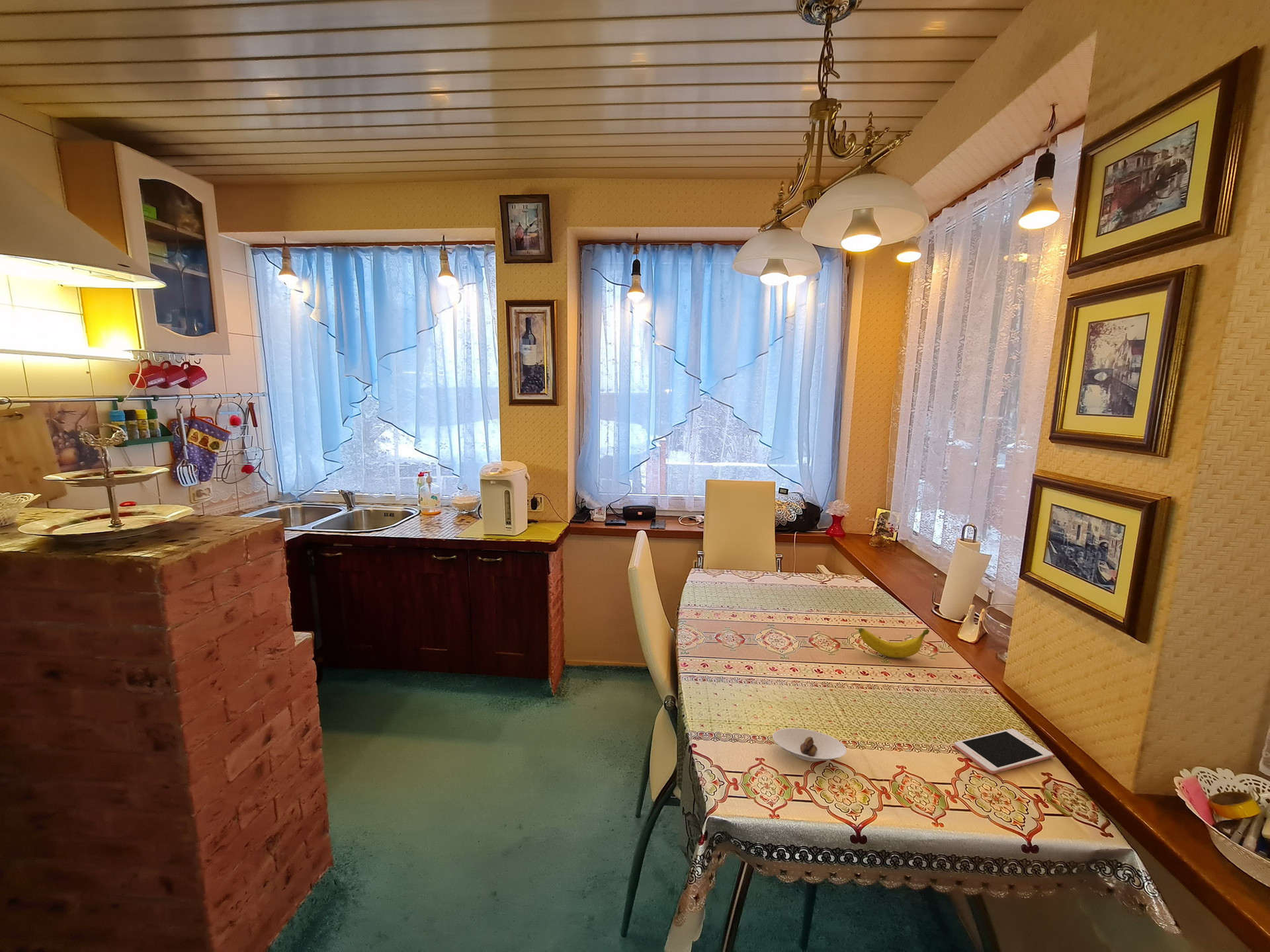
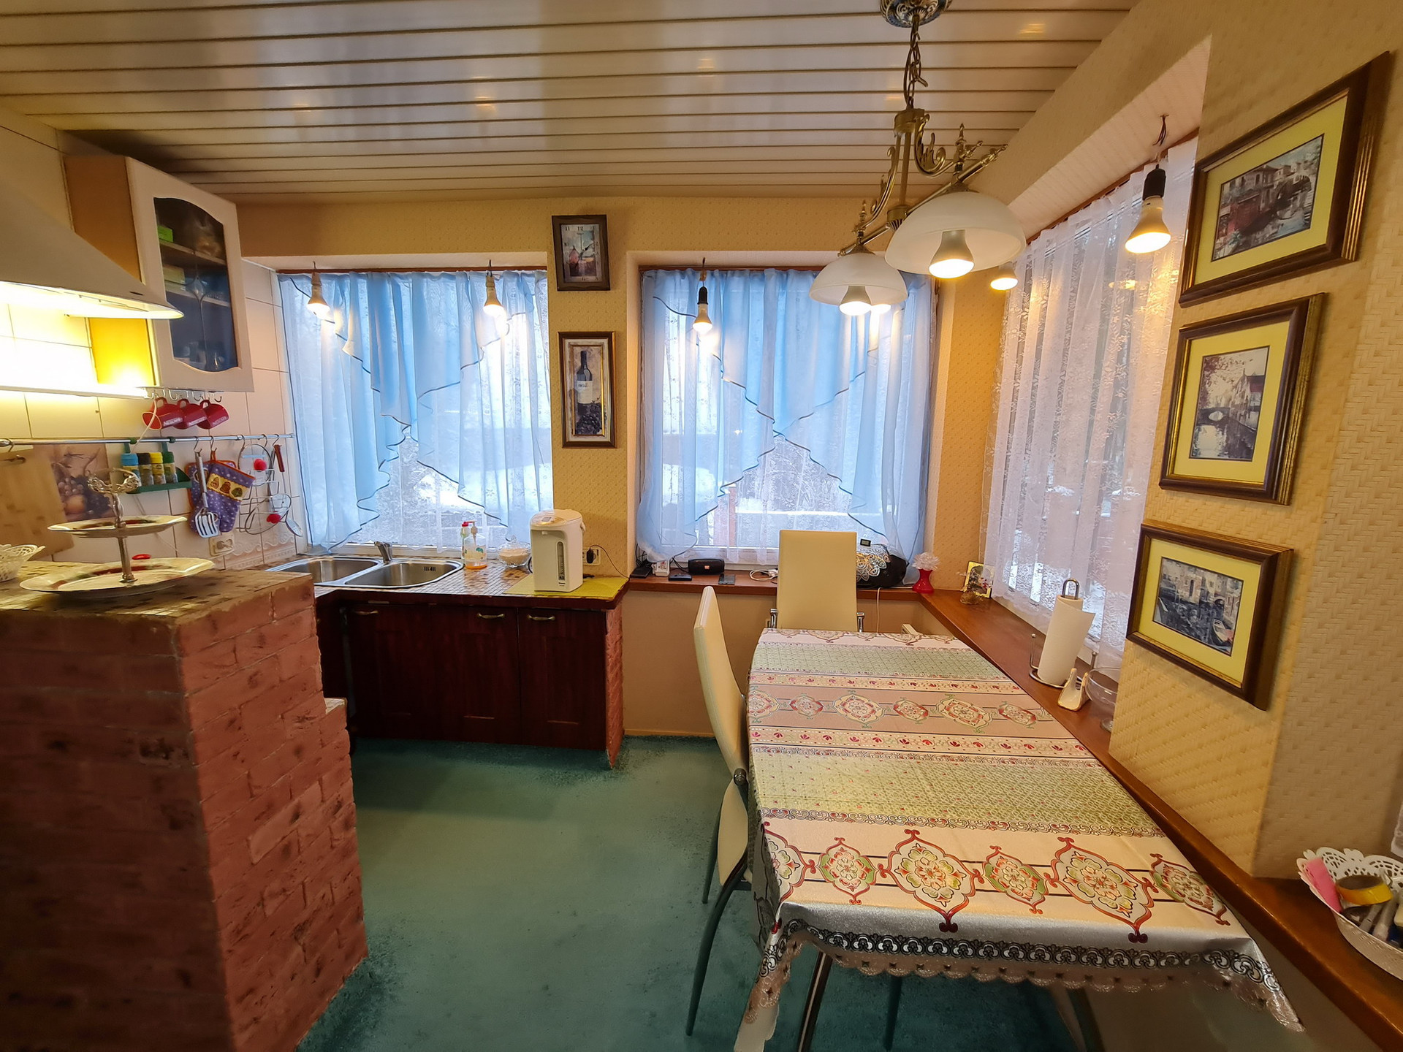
- saucer [772,727,847,762]
- cell phone [954,728,1054,775]
- banana [858,627,930,658]
